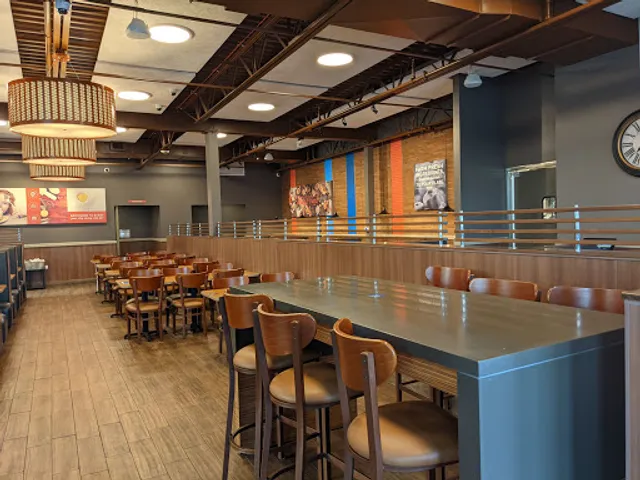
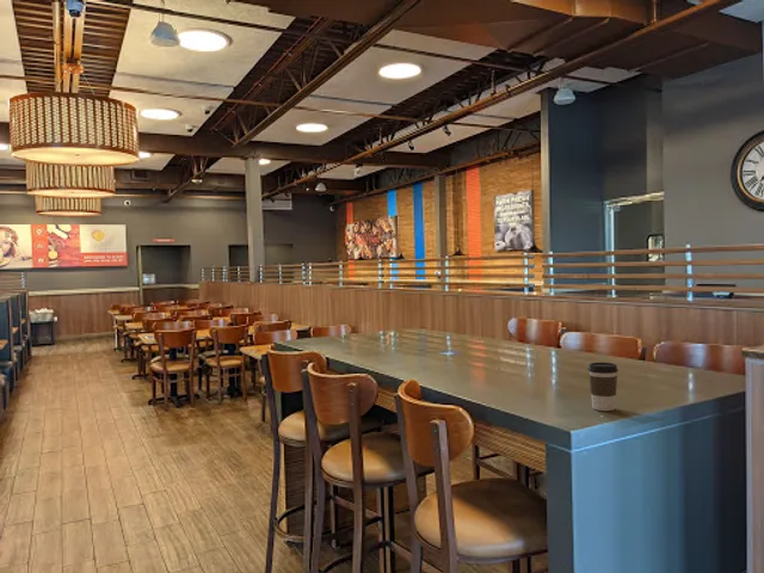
+ coffee cup [587,362,620,412]
